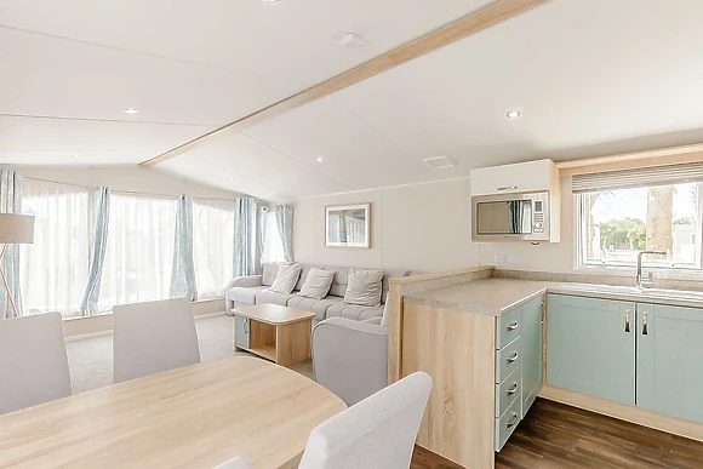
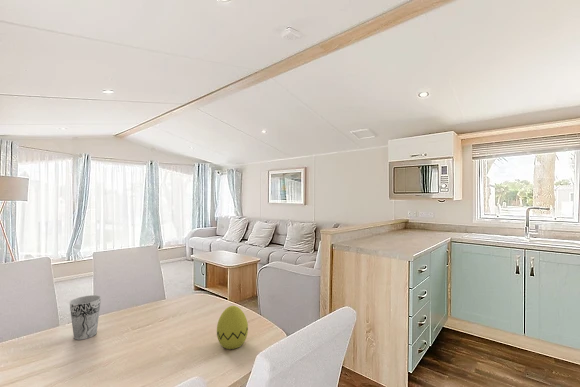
+ decorative egg [216,305,249,350]
+ cup [69,294,102,341]
